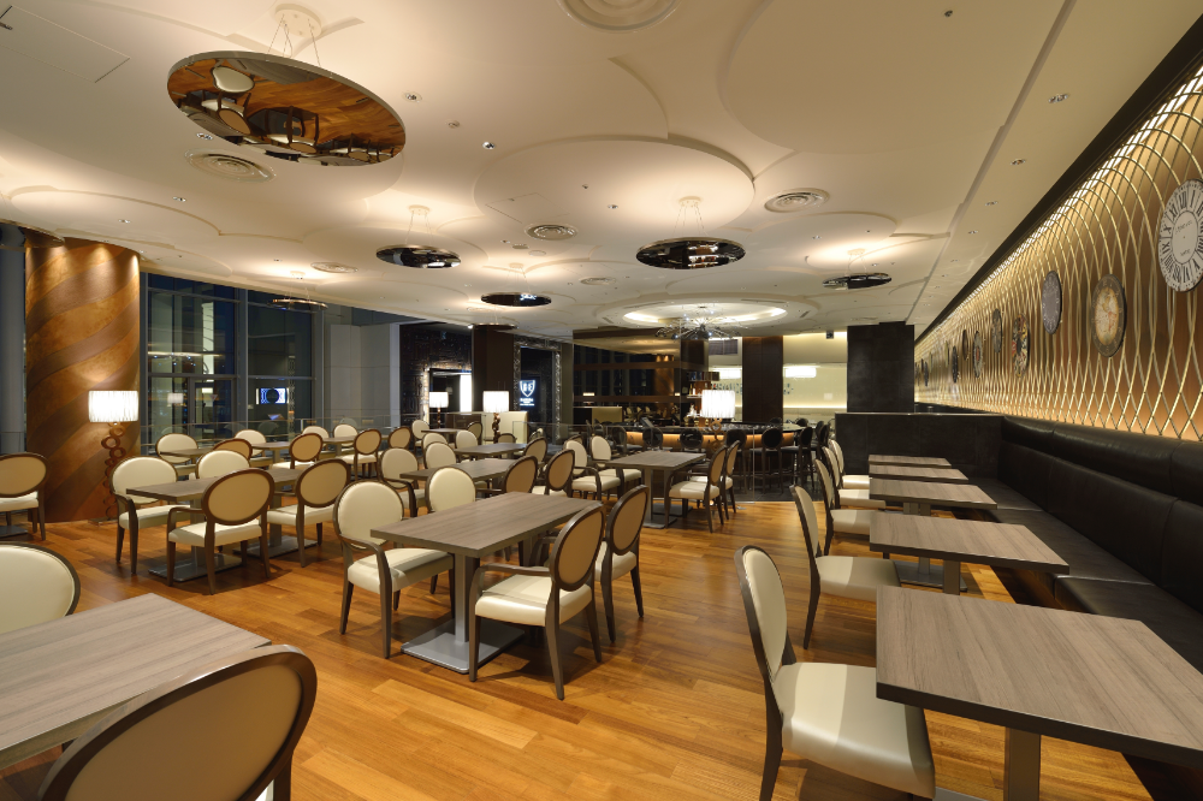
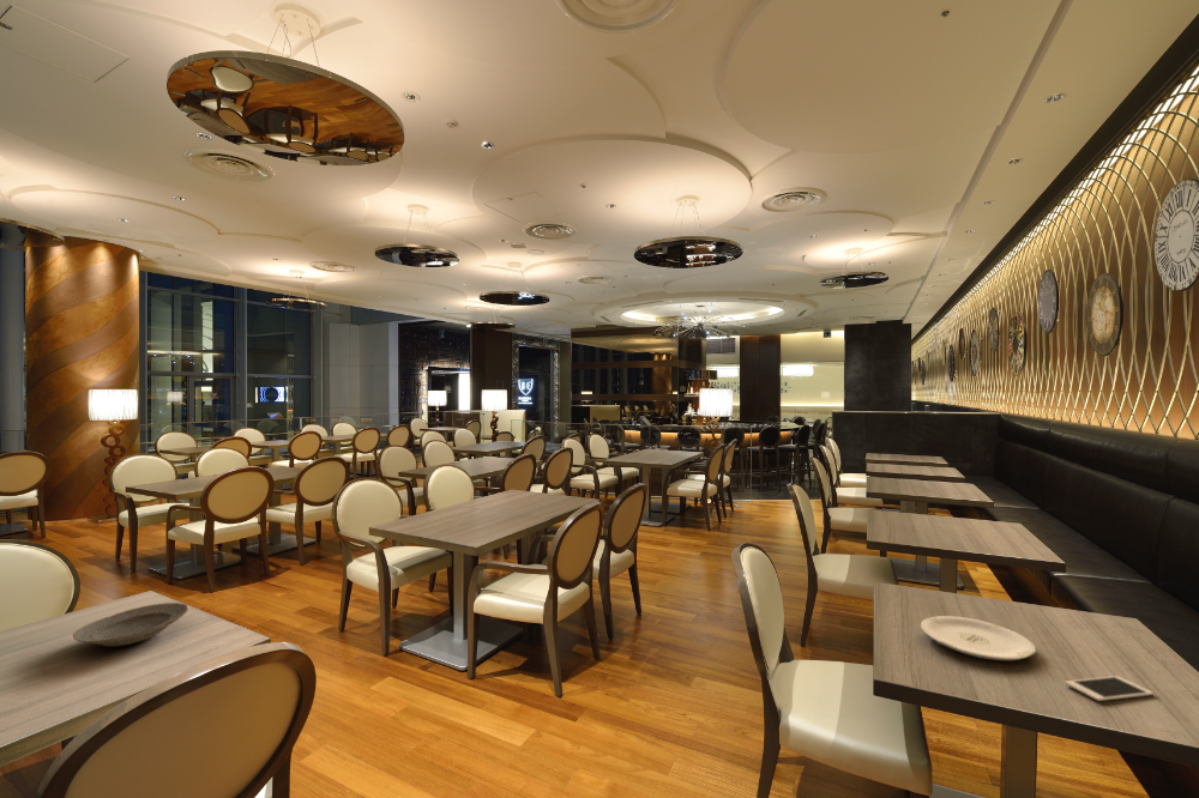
+ plate [72,601,189,647]
+ cell phone [1064,675,1155,702]
+ plate [920,615,1037,661]
